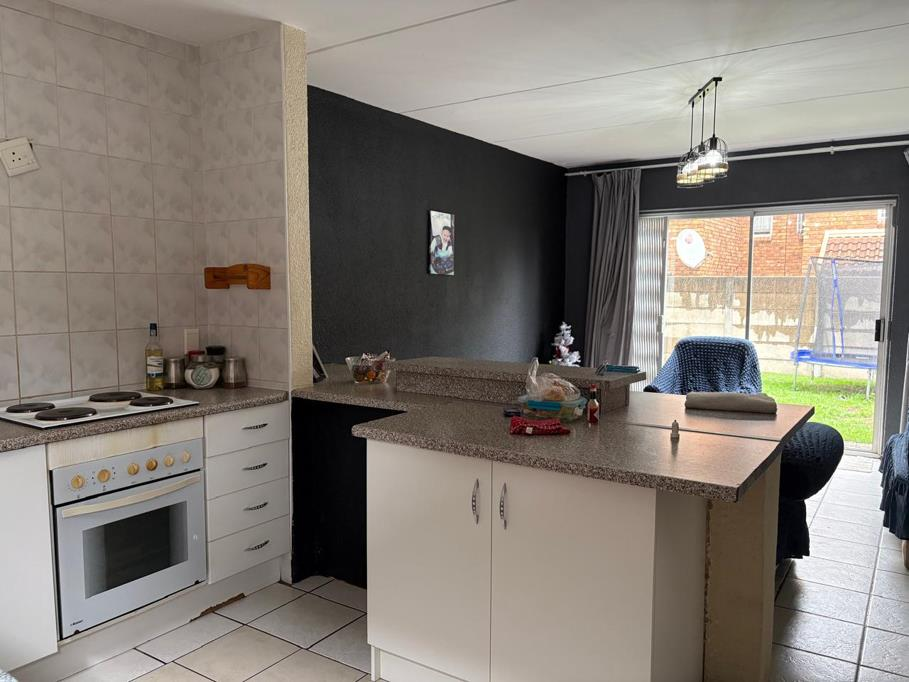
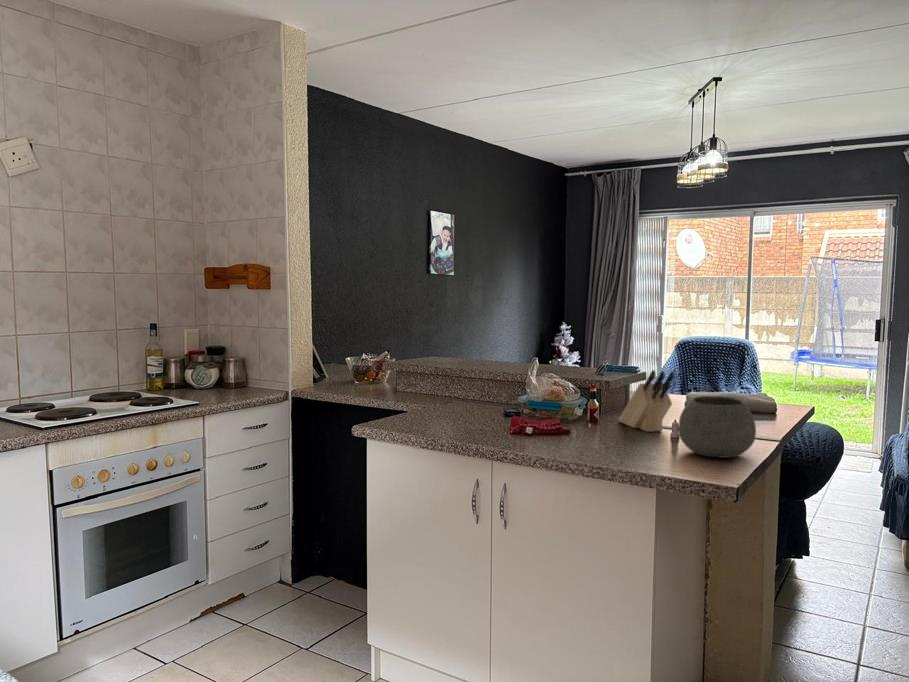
+ bowl [677,395,757,459]
+ knife block [618,369,676,433]
